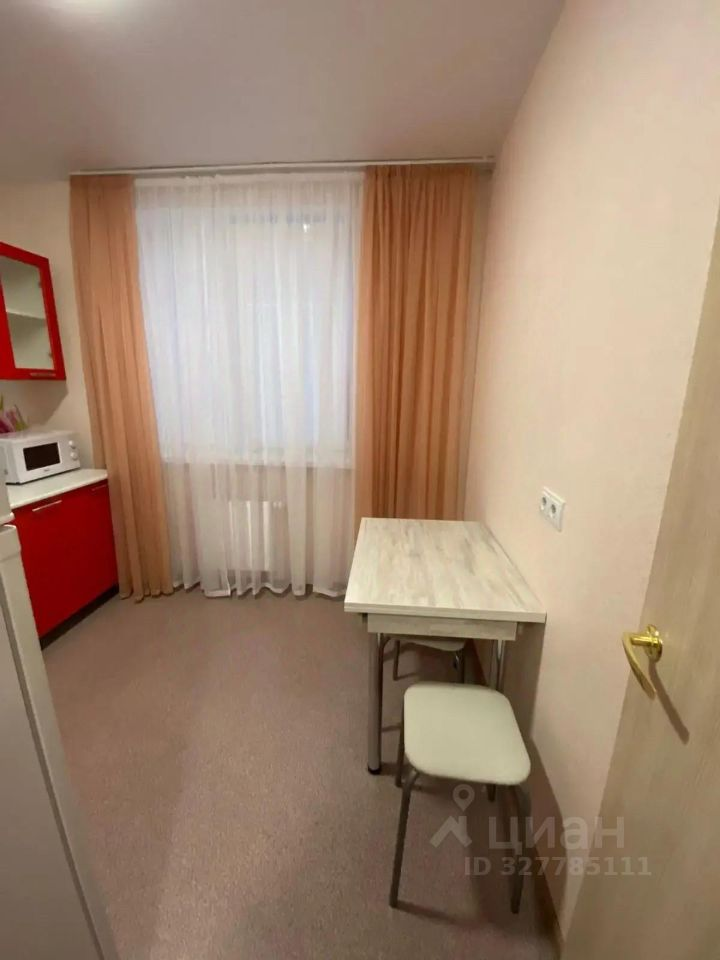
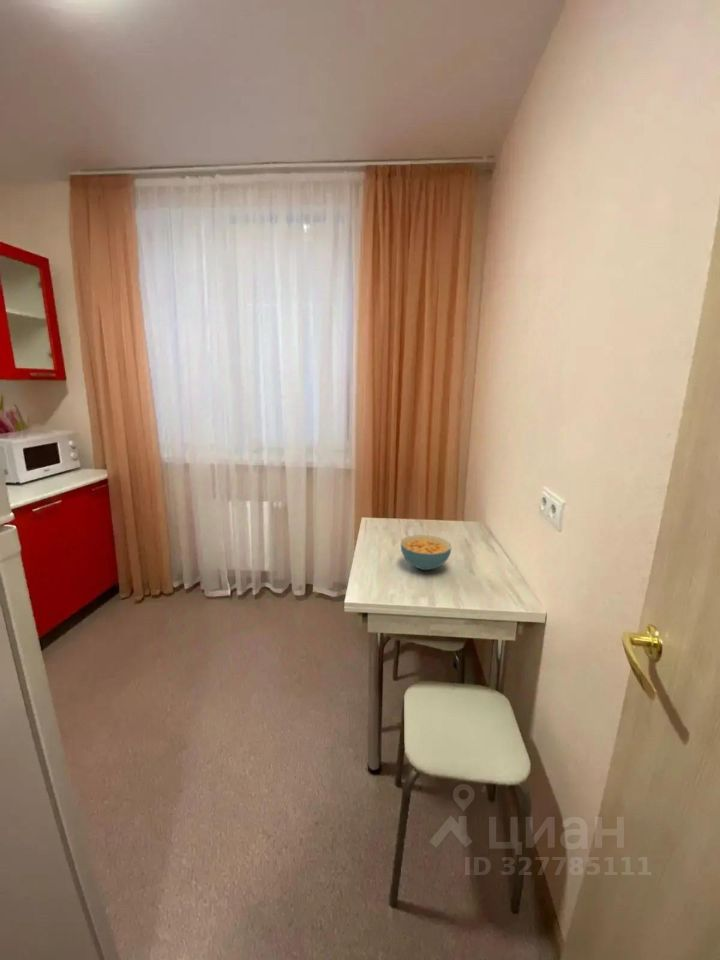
+ cereal bowl [400,534,452,571]
